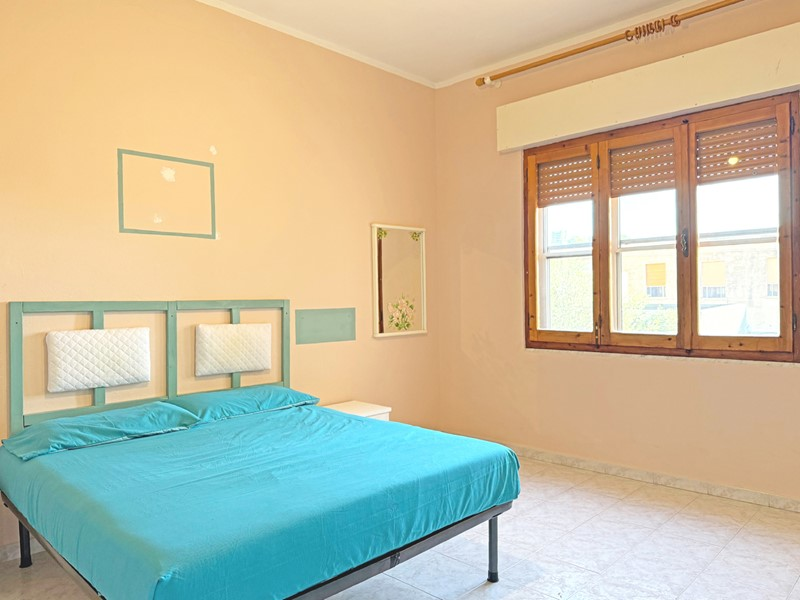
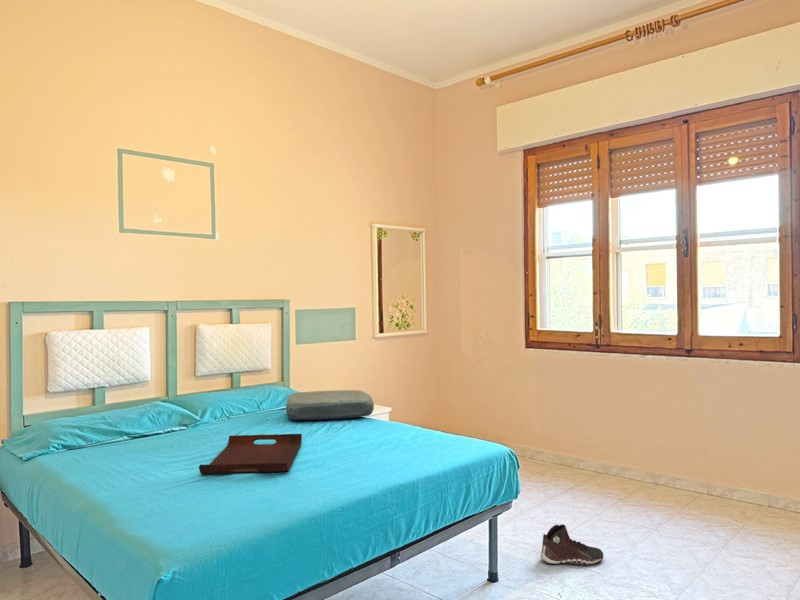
+ sneaker [539,523,604,567]
+ serving tray [198,433,303,475]
+ cushion [285,389,375,421]
